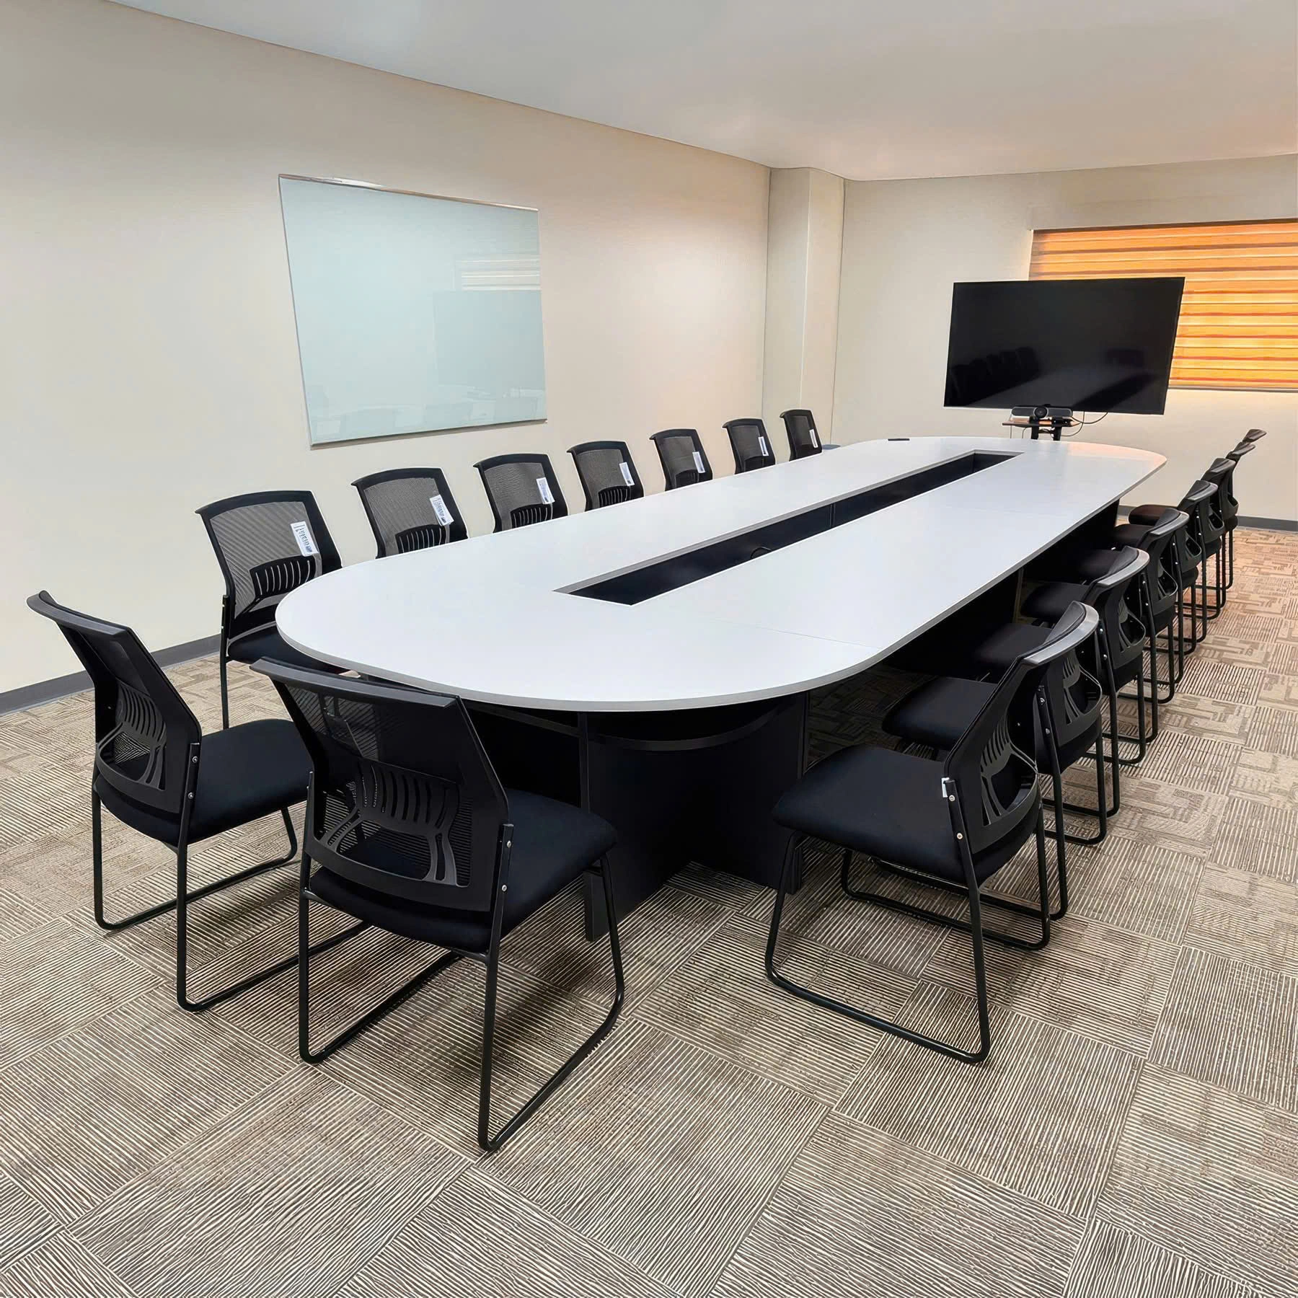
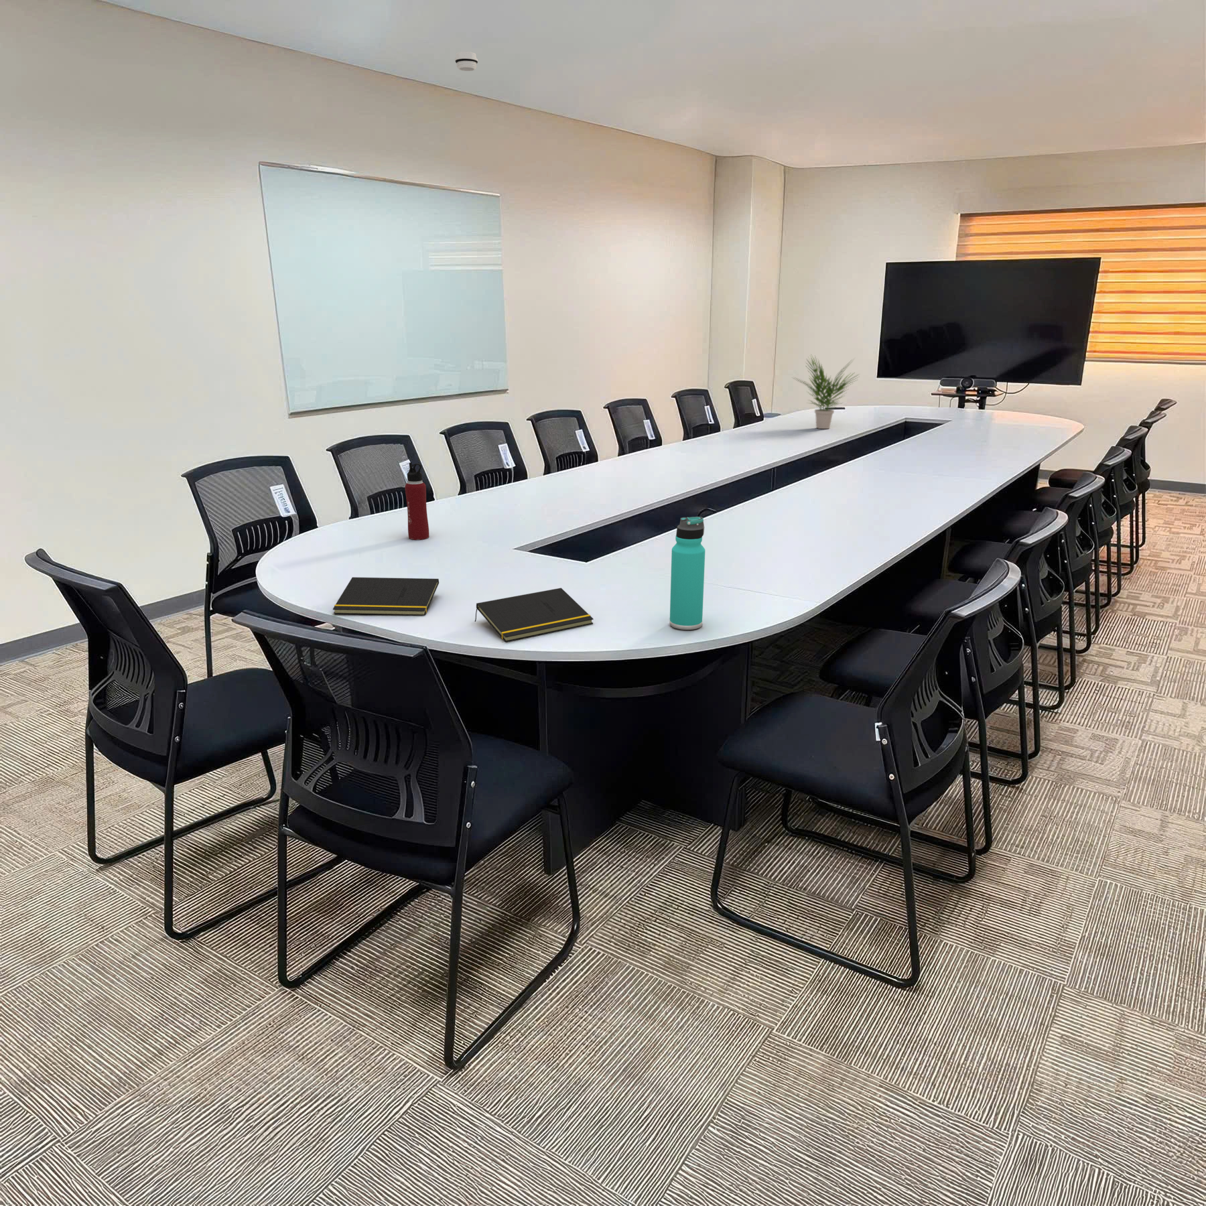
+ thermos bottle [669,516,706,631]
+ potted plant [792,353,860,430]
+ notepad [475,586,594,643]
+ water bottle [404,462,430,541]
+ smoke detector [454,51,478,72]
+ notepad [332,576,440,616]
